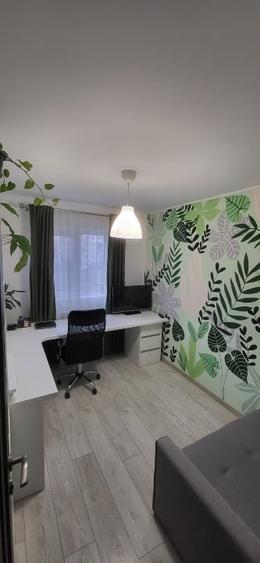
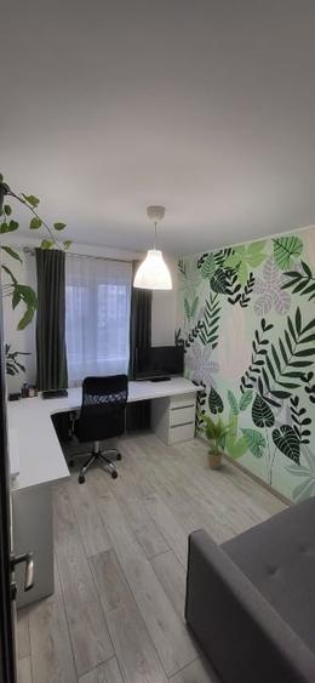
+ potted plant [194,408,239,471]
